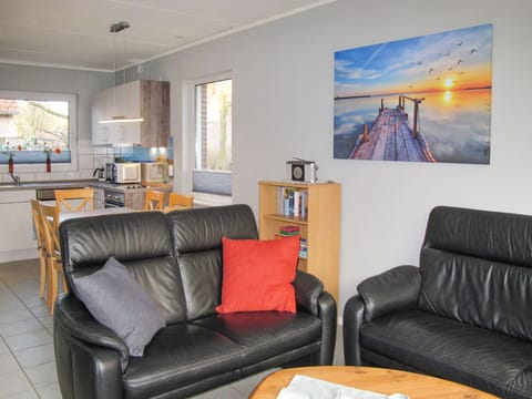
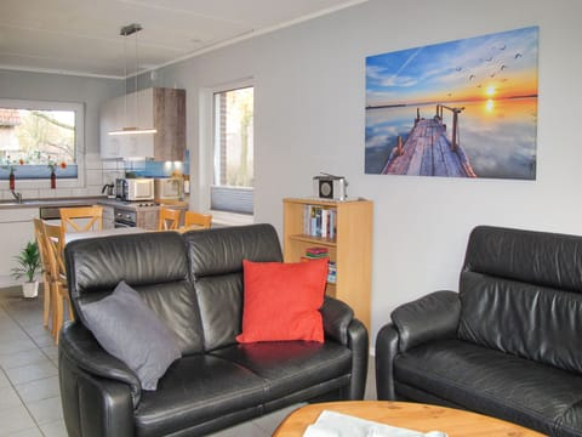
+ indoor plant [7,240,44,299]
